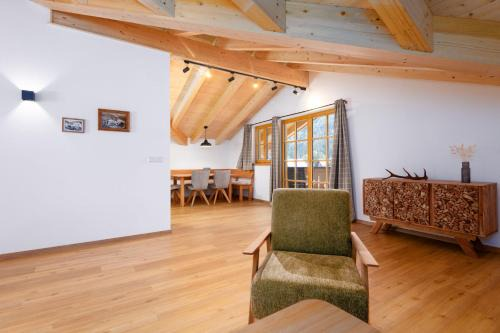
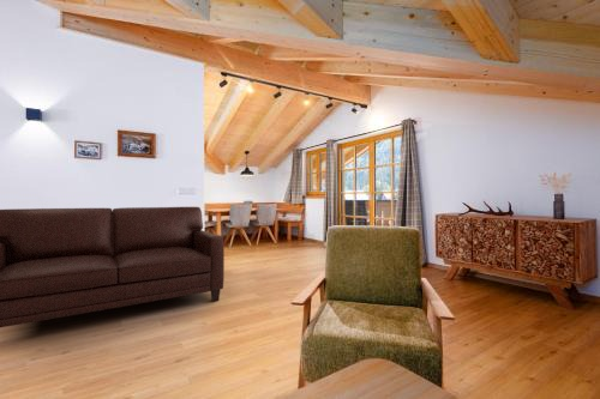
+ sofa [0,206,226,328]
